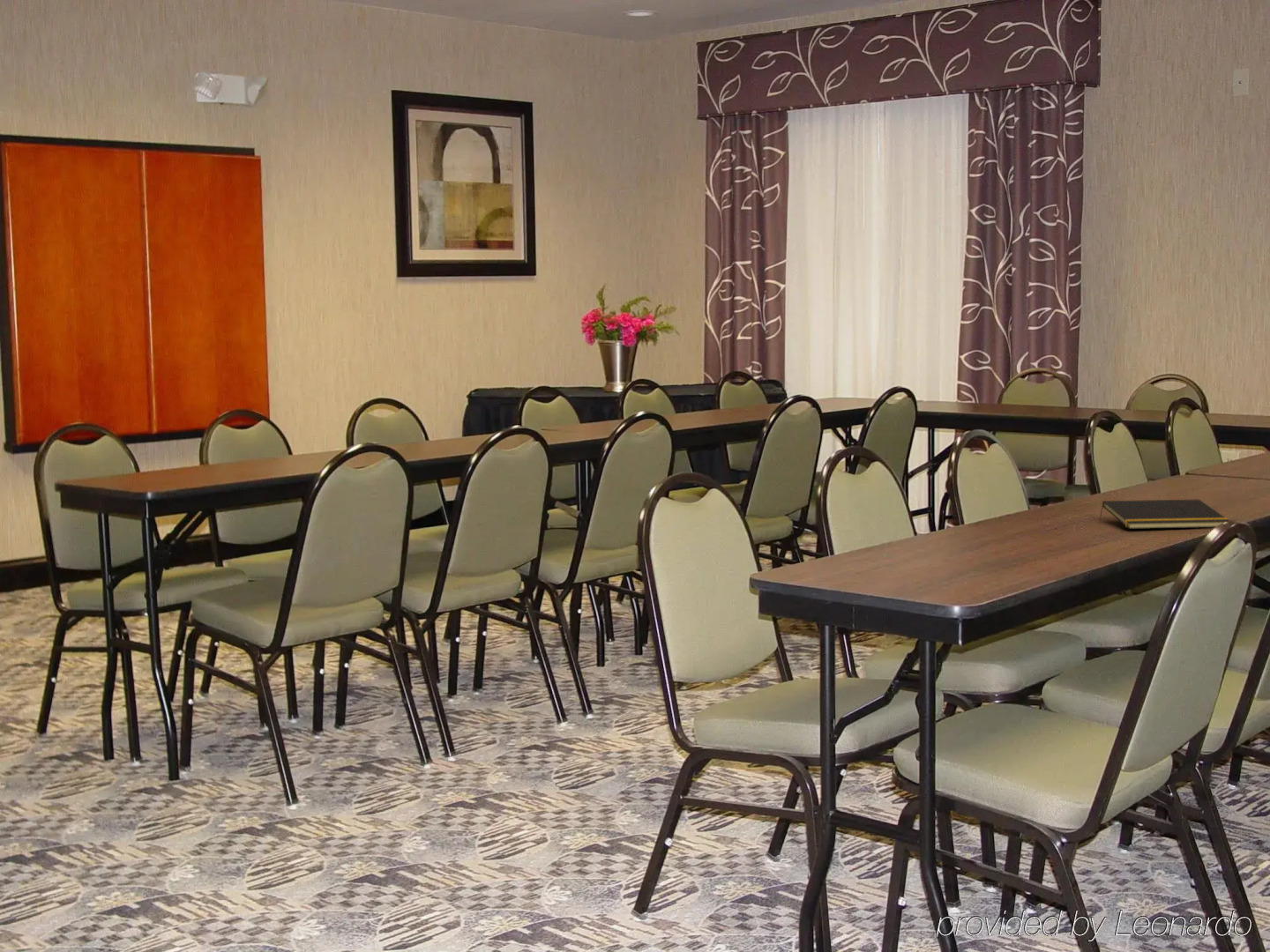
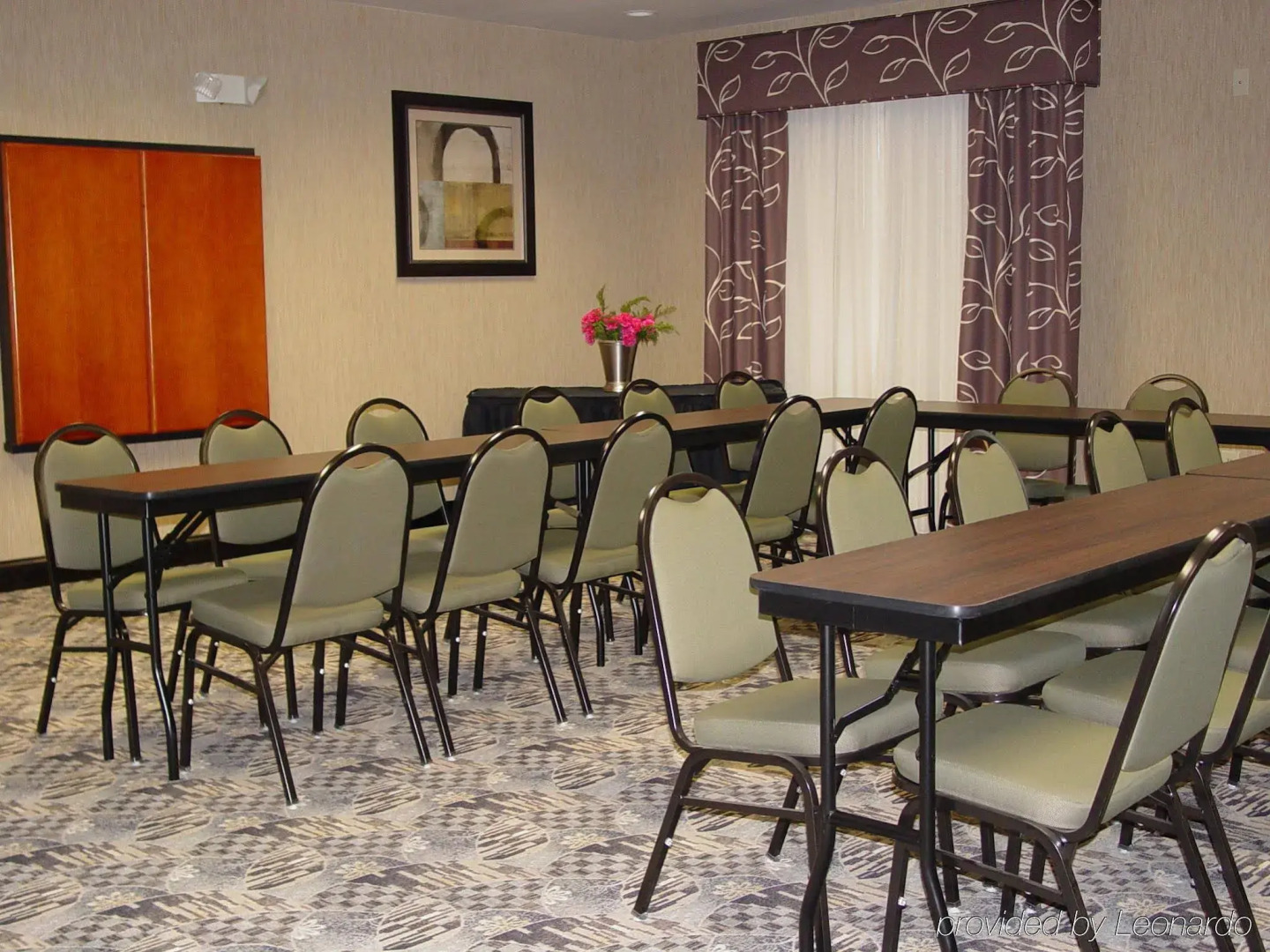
- notepad [1099,498,1230,530]
